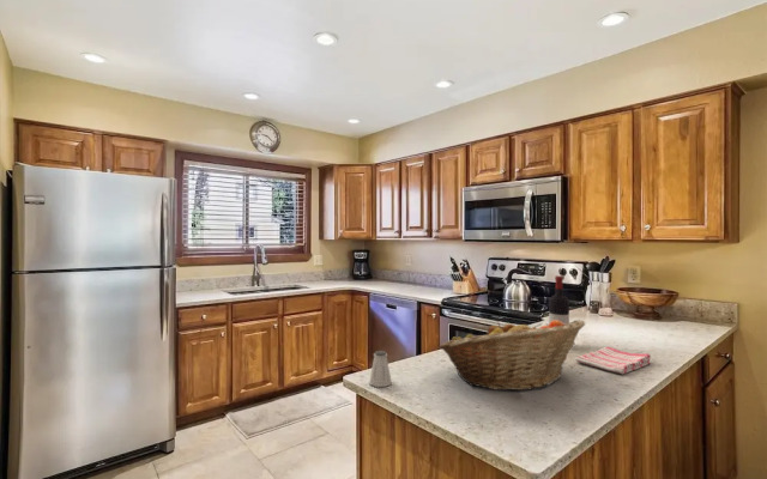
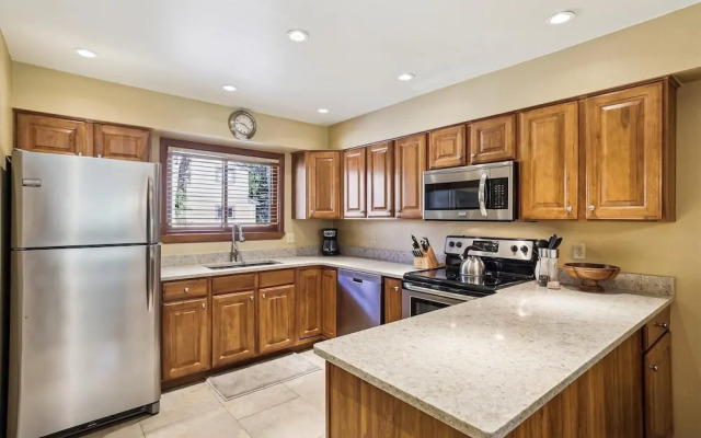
- wine bottle [548,275,570,325]
- fruit basket [437,319,586,392]
- saltshaker [368,350,393,388]
- dish towel [574,346,652,376]
